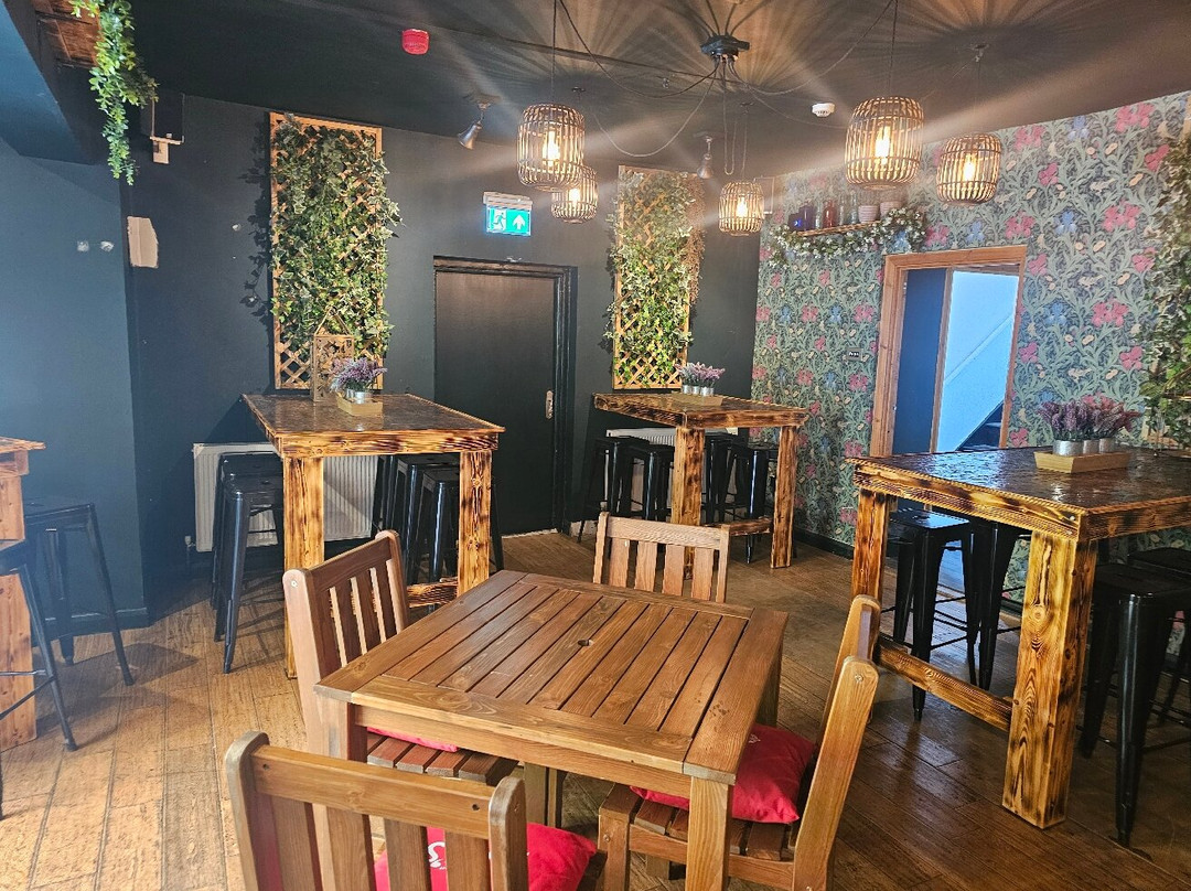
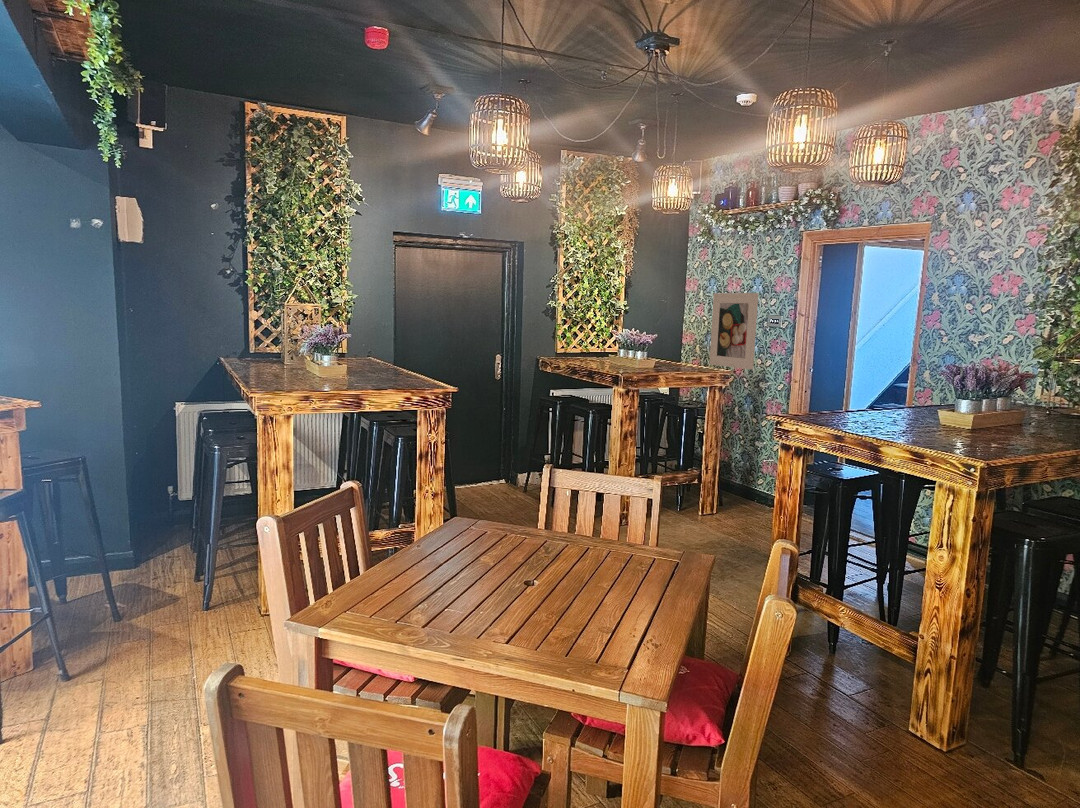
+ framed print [708,292,759,370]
